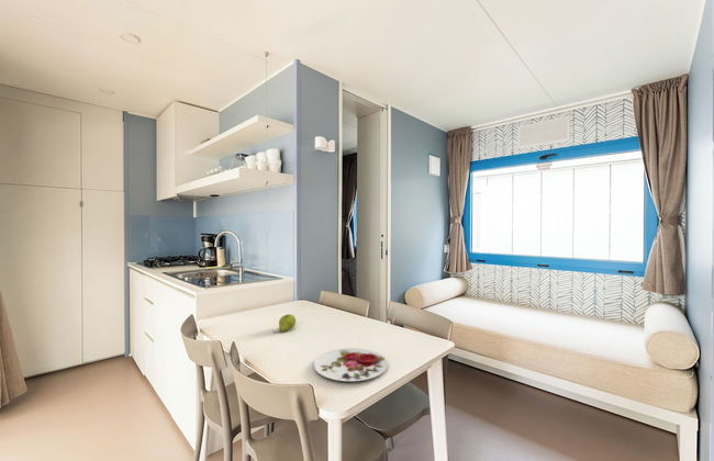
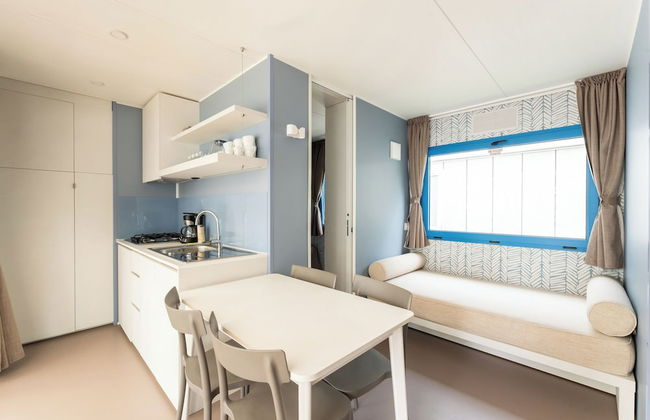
- plate [313,347,389,382]
- fruit [271,313,297,334]
